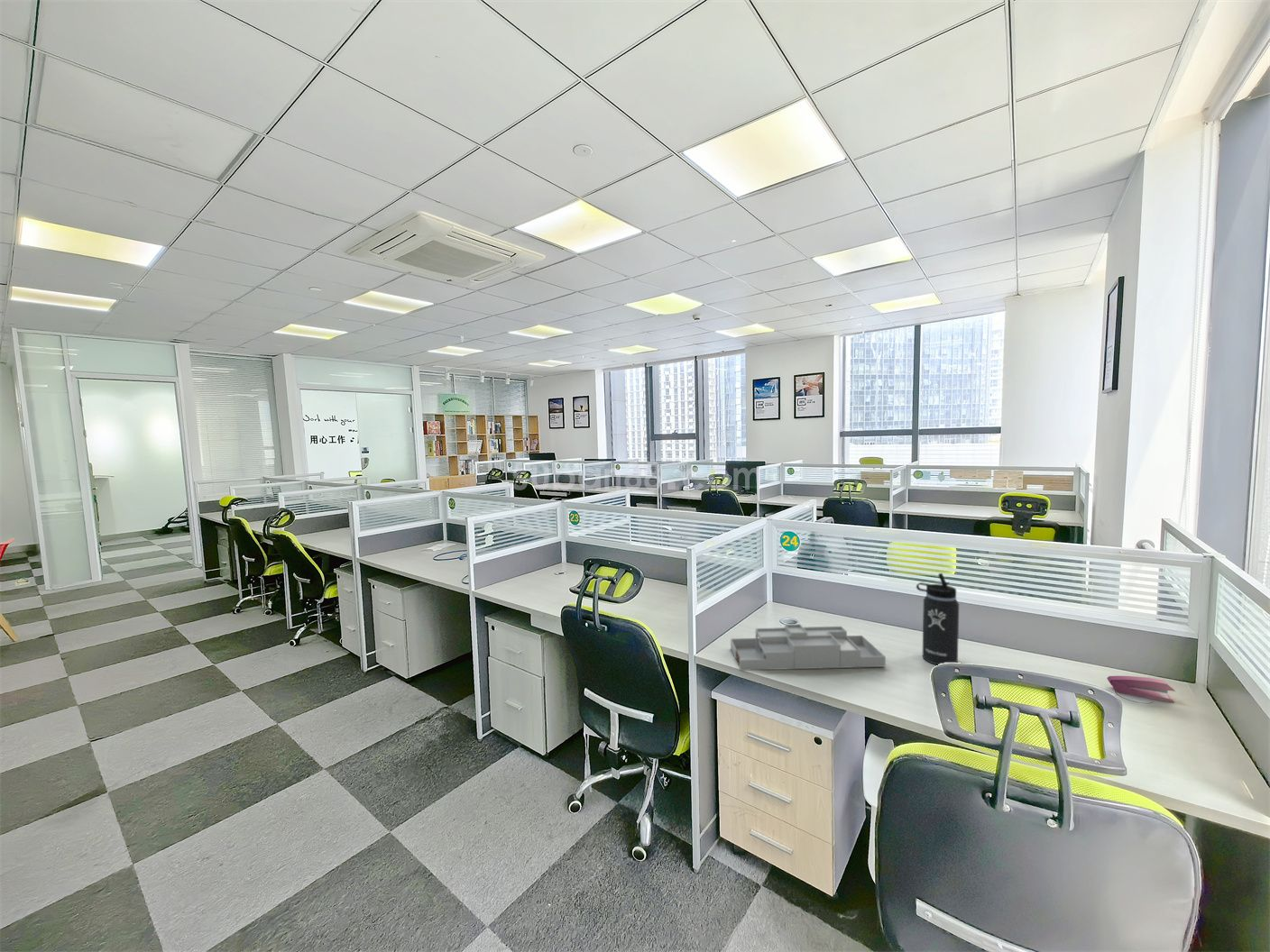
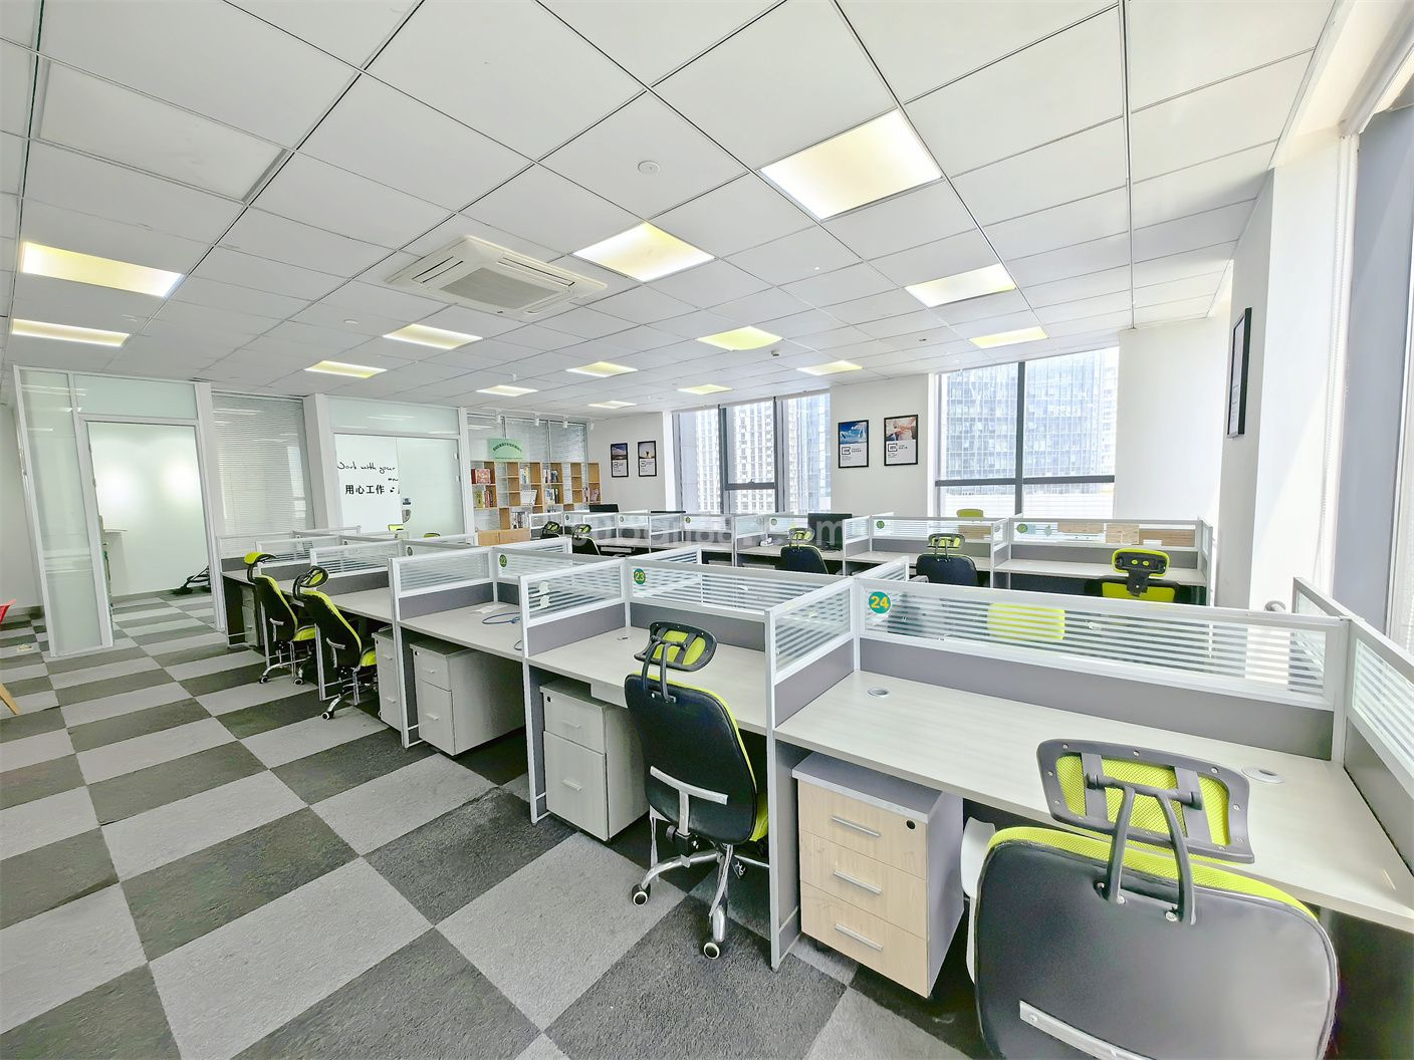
- stapler [1106,675,1176,703]
- desk organizer [730,623,887,672]
- thermos bottle [916,572,960,666]
